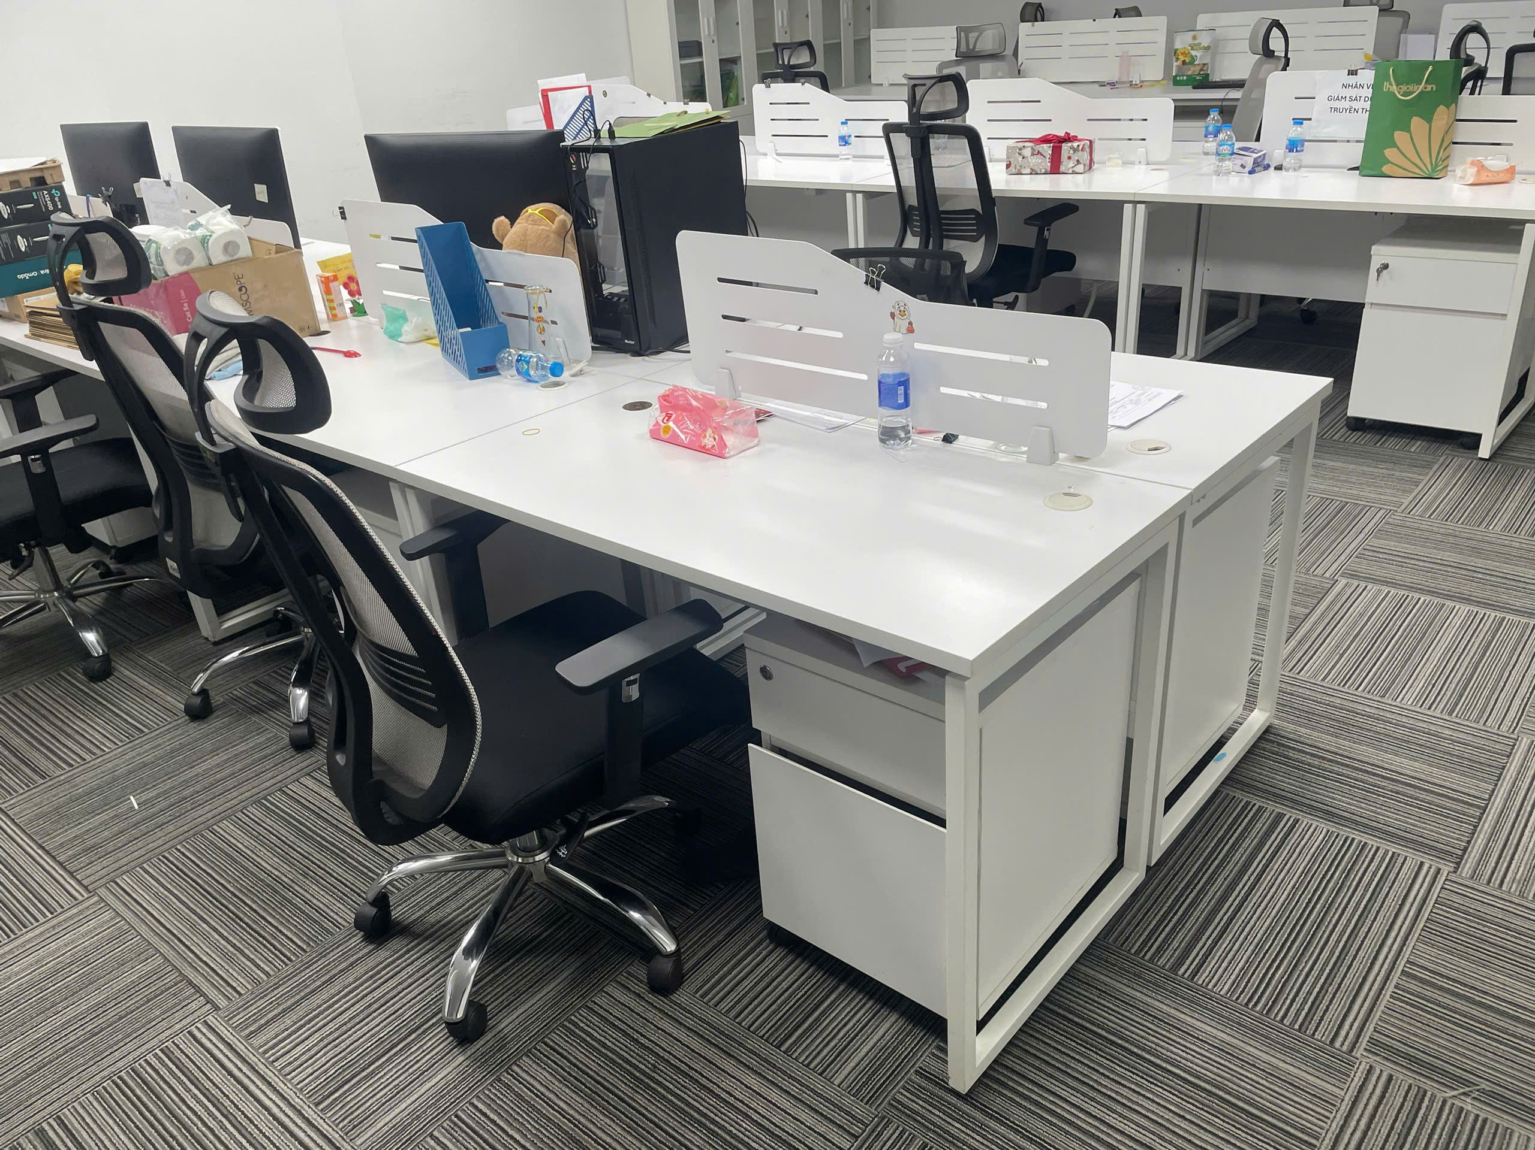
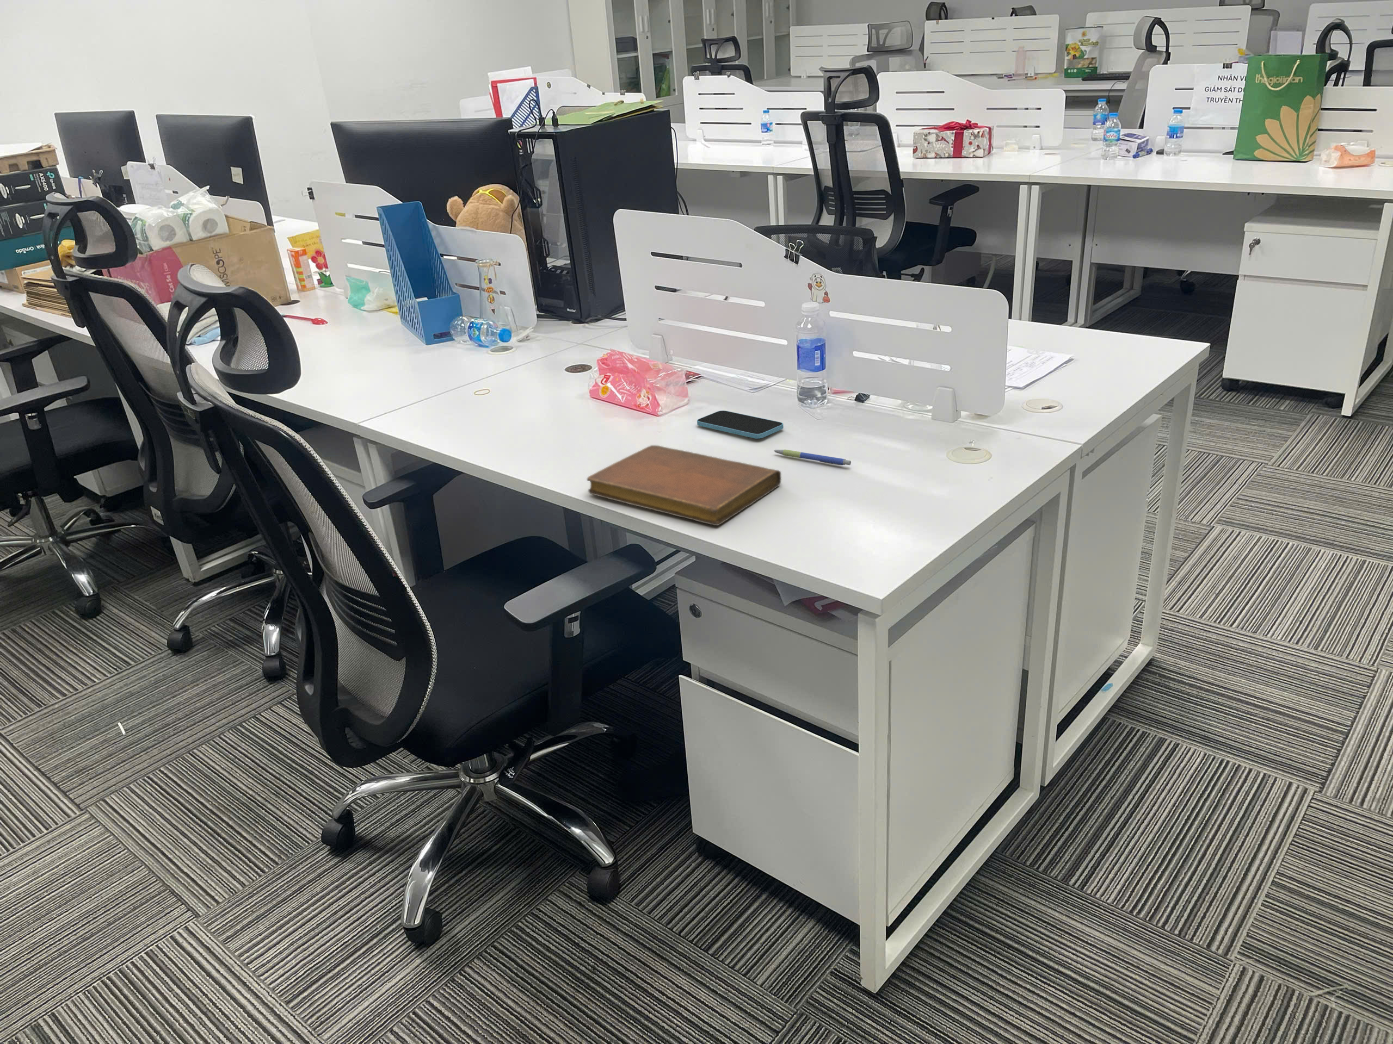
+ smartphone [696,410,784,440]
+ pen [773,450,851,466]
+ notebook [587,445,782,526]
